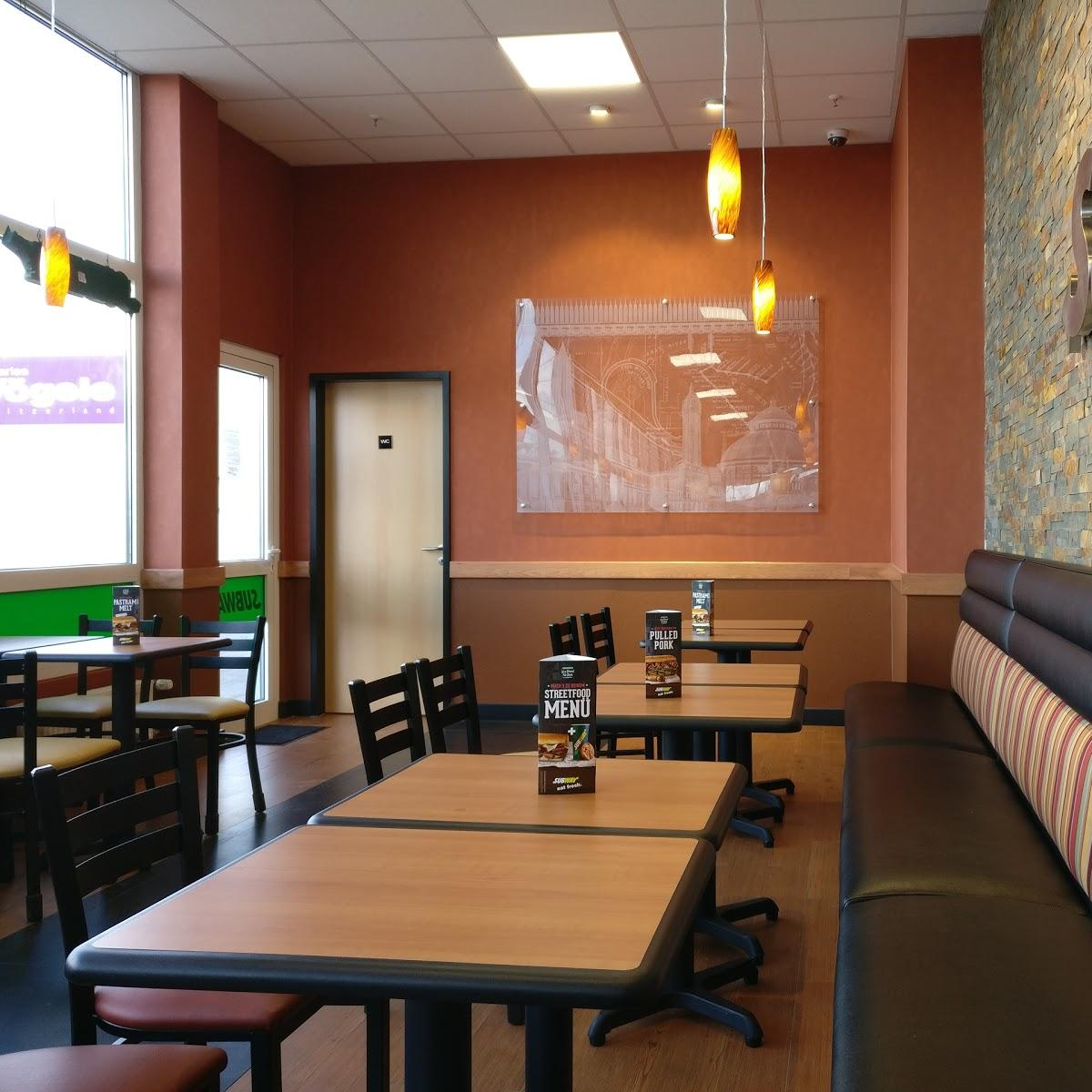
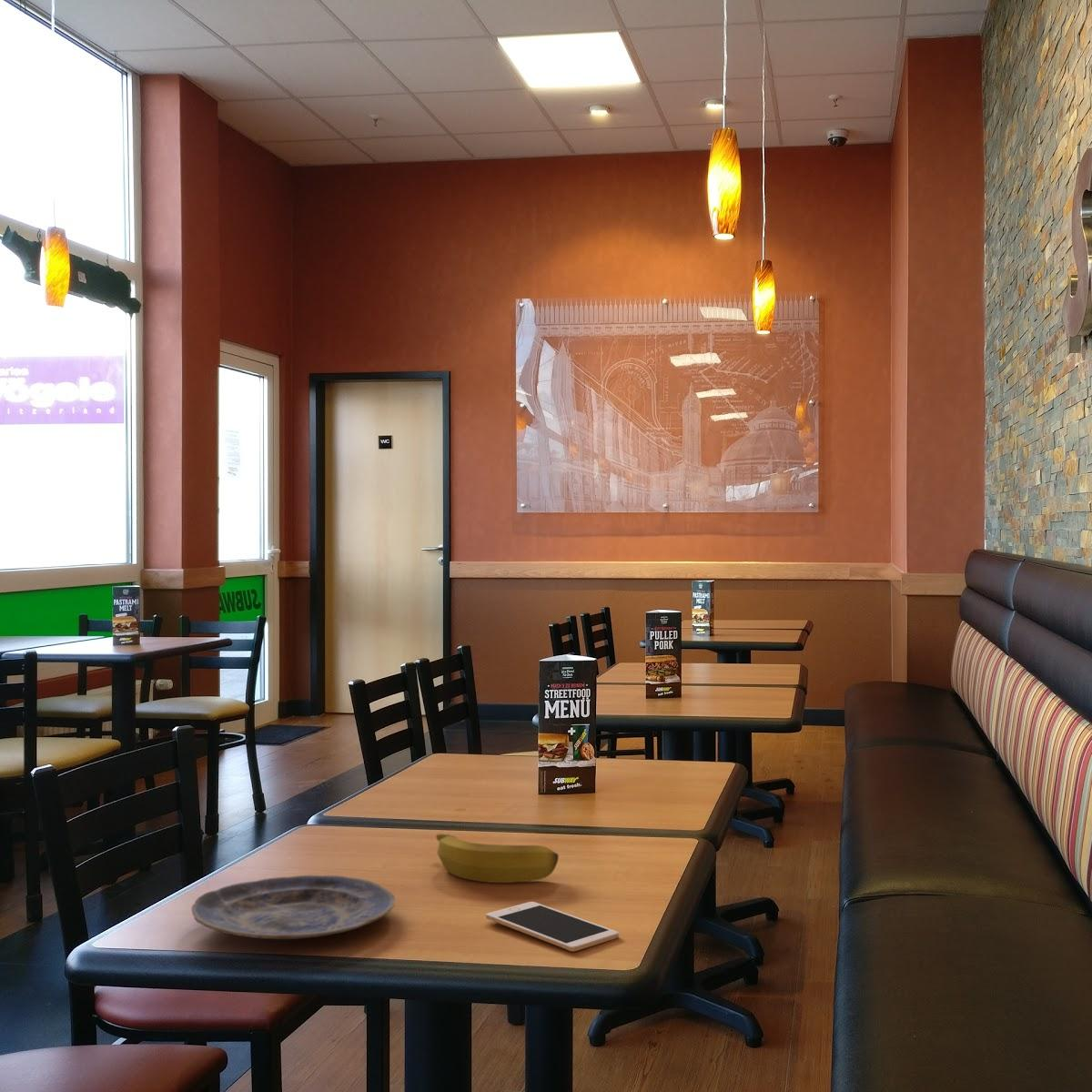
+ cell phone [485,901,620,953]
+ plate [190,875,396,940]
+ banana [435,834,560,884]
